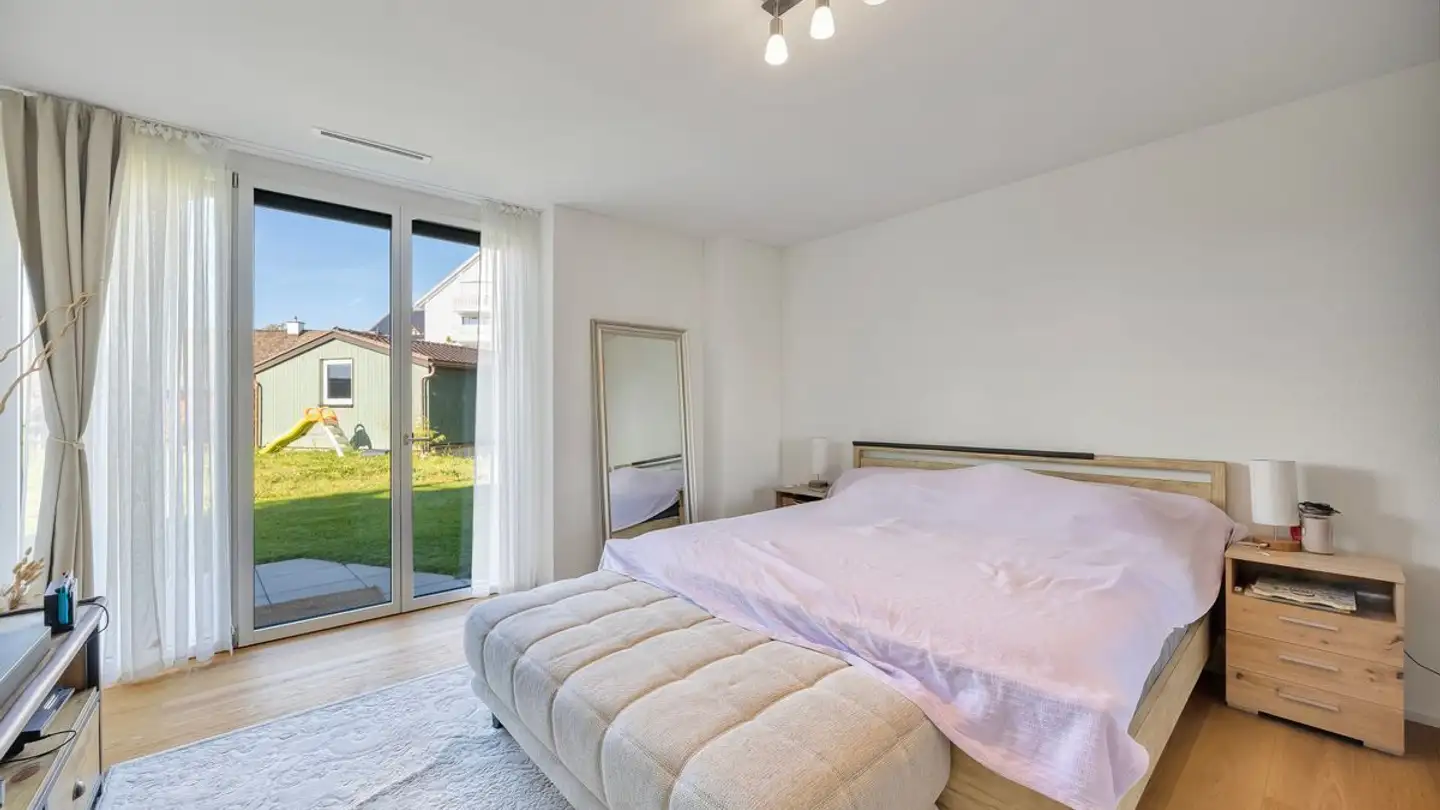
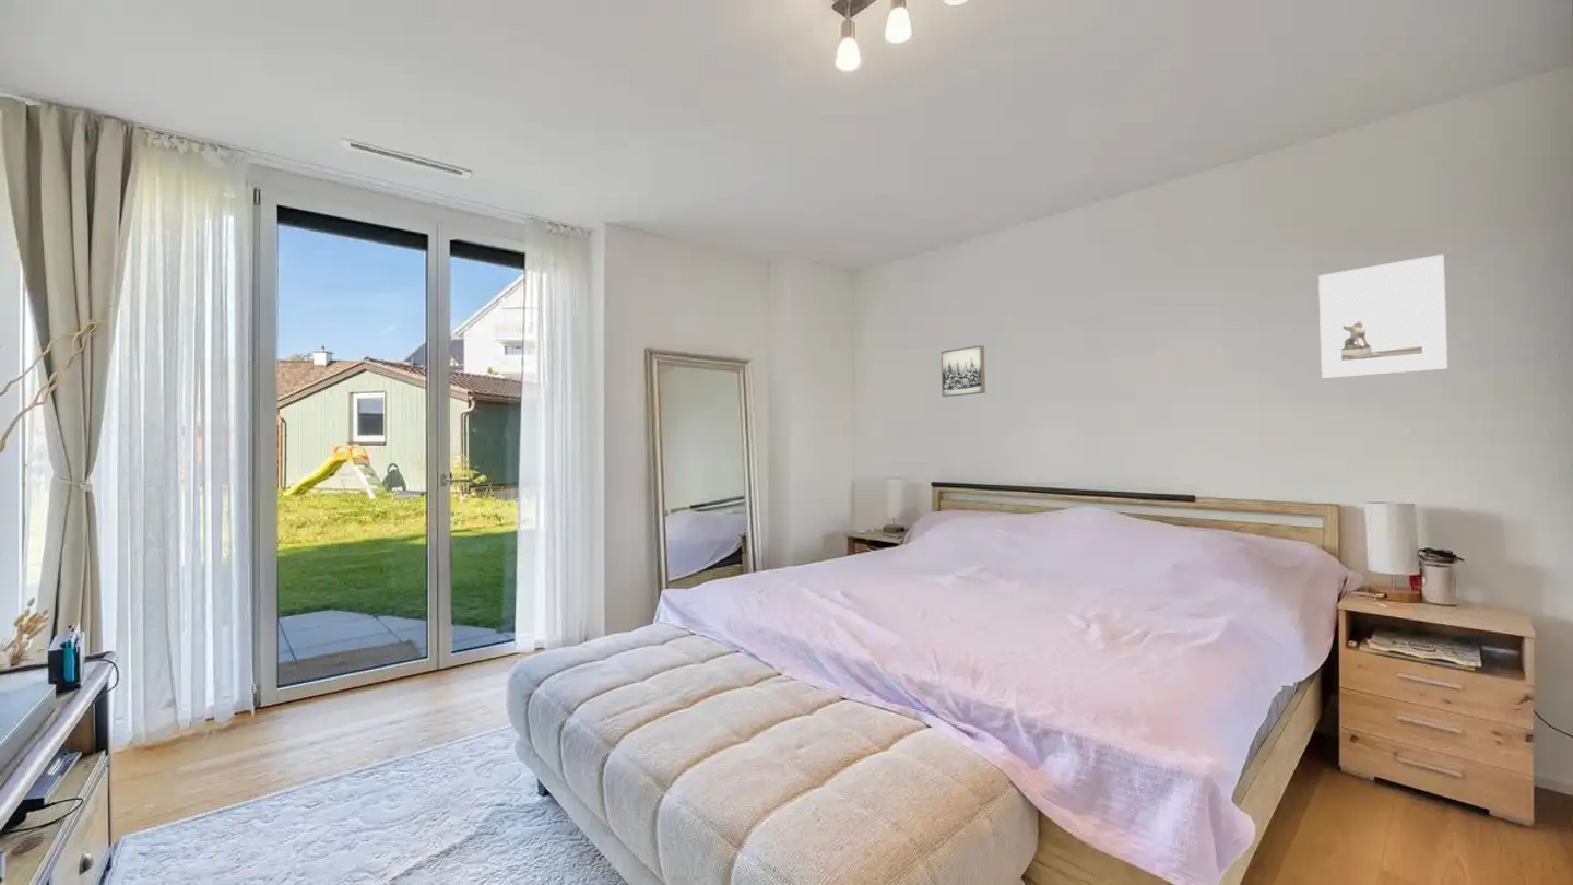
+ wall art [941,344,986,398]
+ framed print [1317,253,1448,379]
